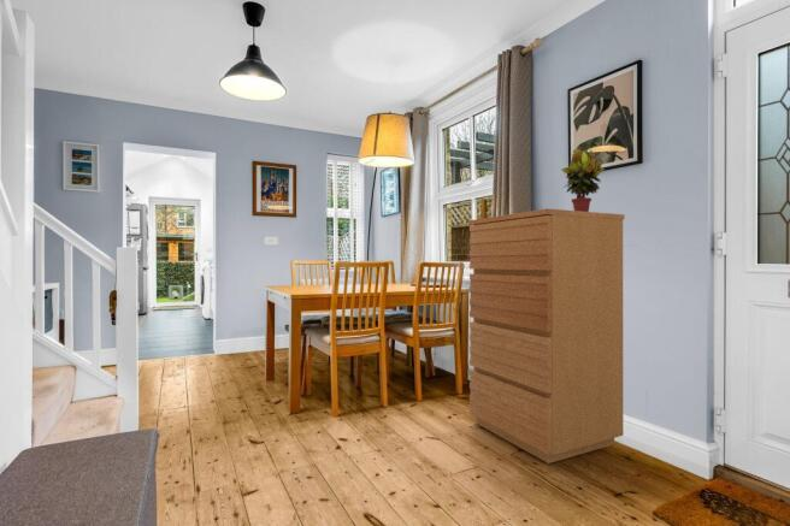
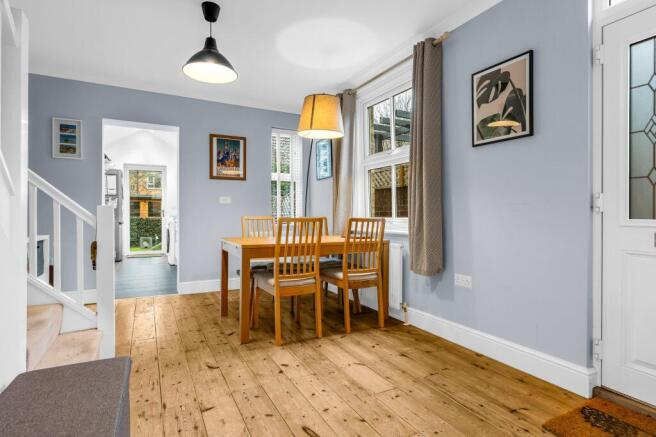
- potted plant [561,147,606,212]
- dresser [467,207,626,465]
